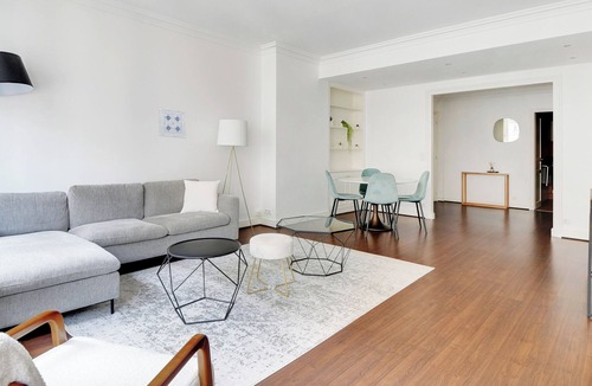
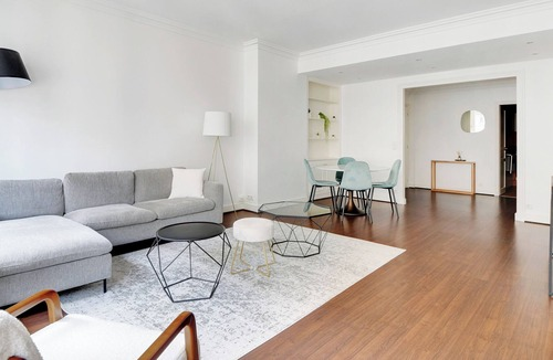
- wall art [157,107,187,140]
